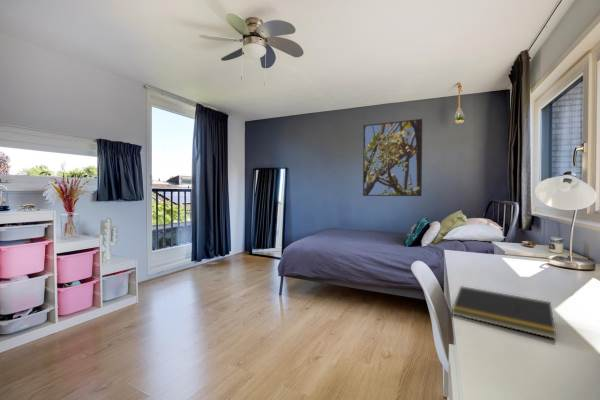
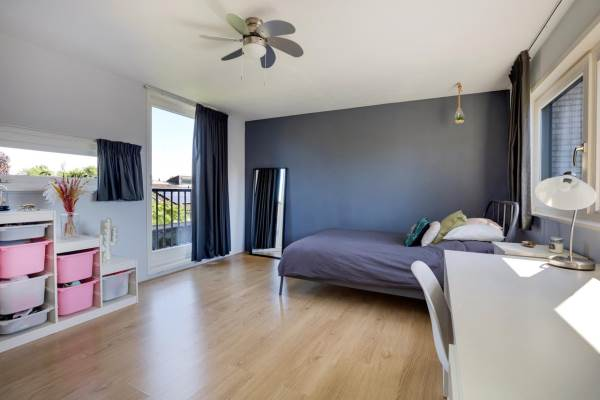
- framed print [362,118,423,197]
- notepad [451,285,557,340]
